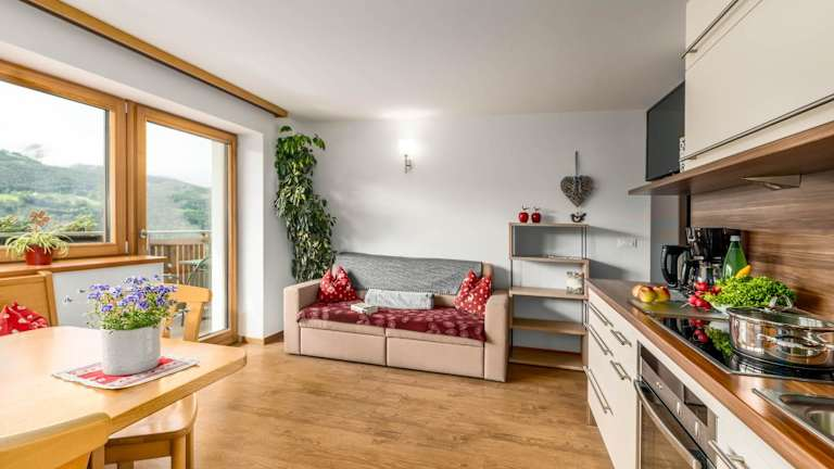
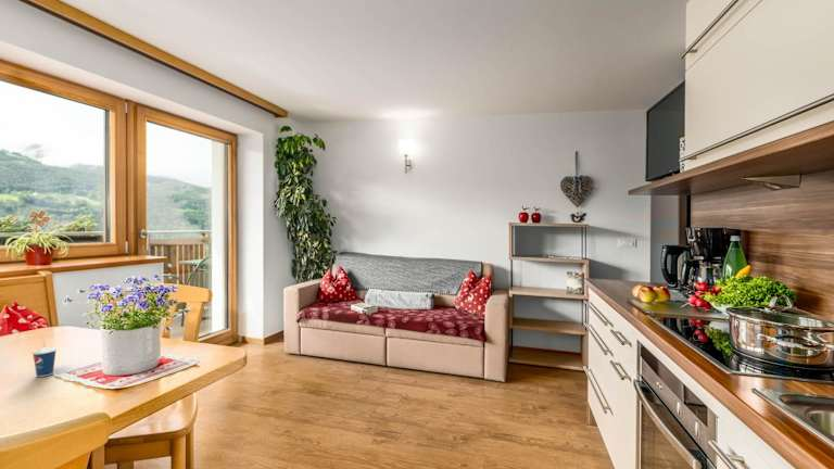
+ cup [31,335,58,378]
